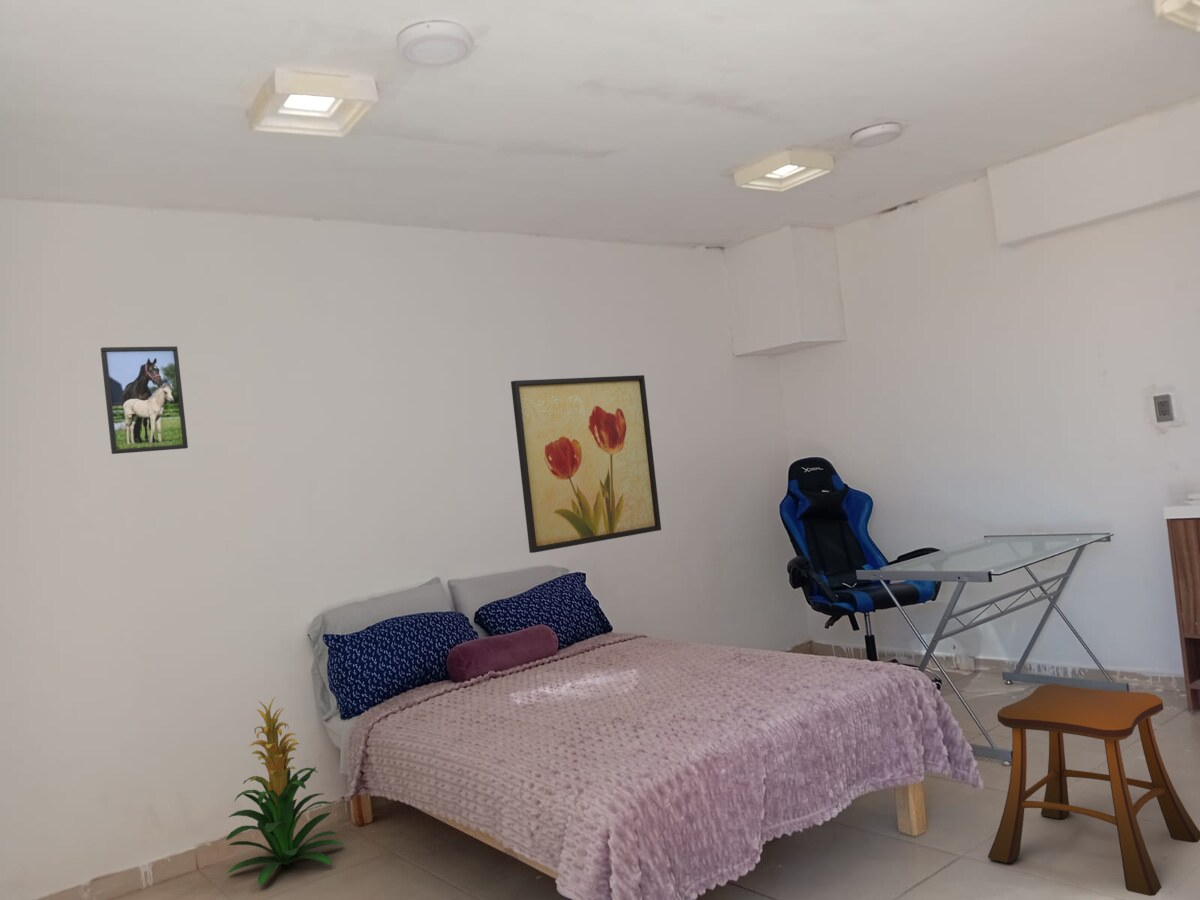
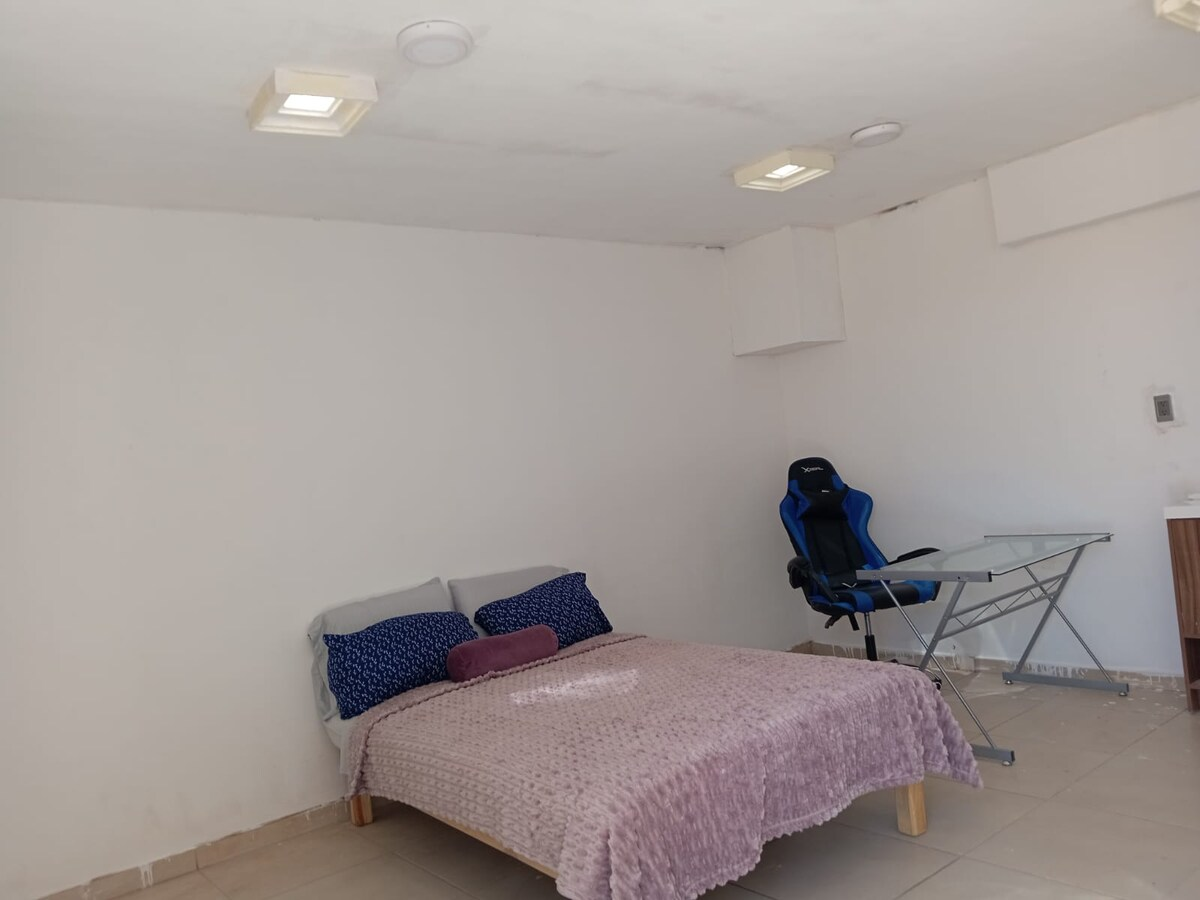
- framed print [100,346,189,455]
- indoor plant [225,695,345,886]
- stool [987,683,1200,897]
- wall art [510,374,662,554]
